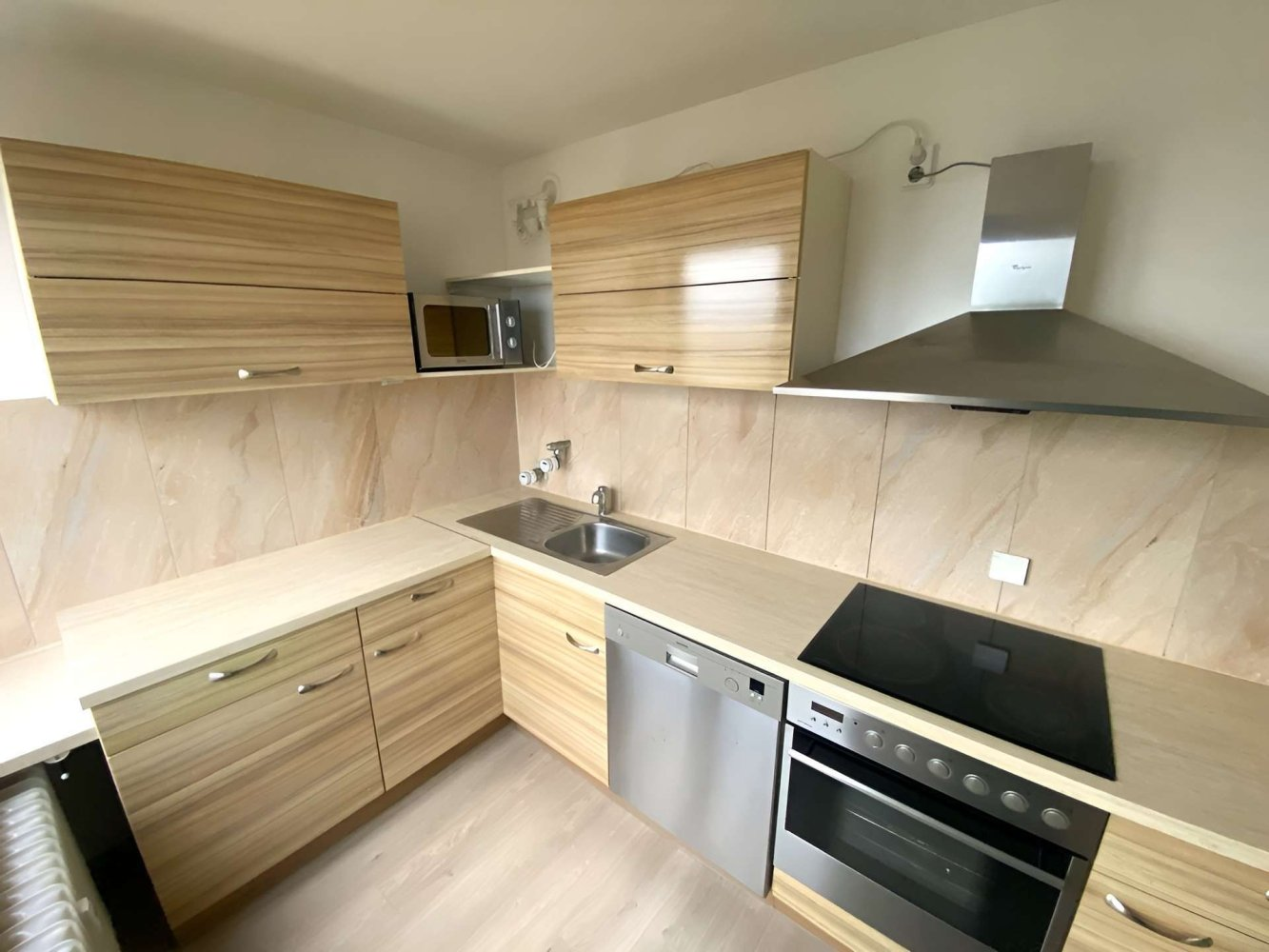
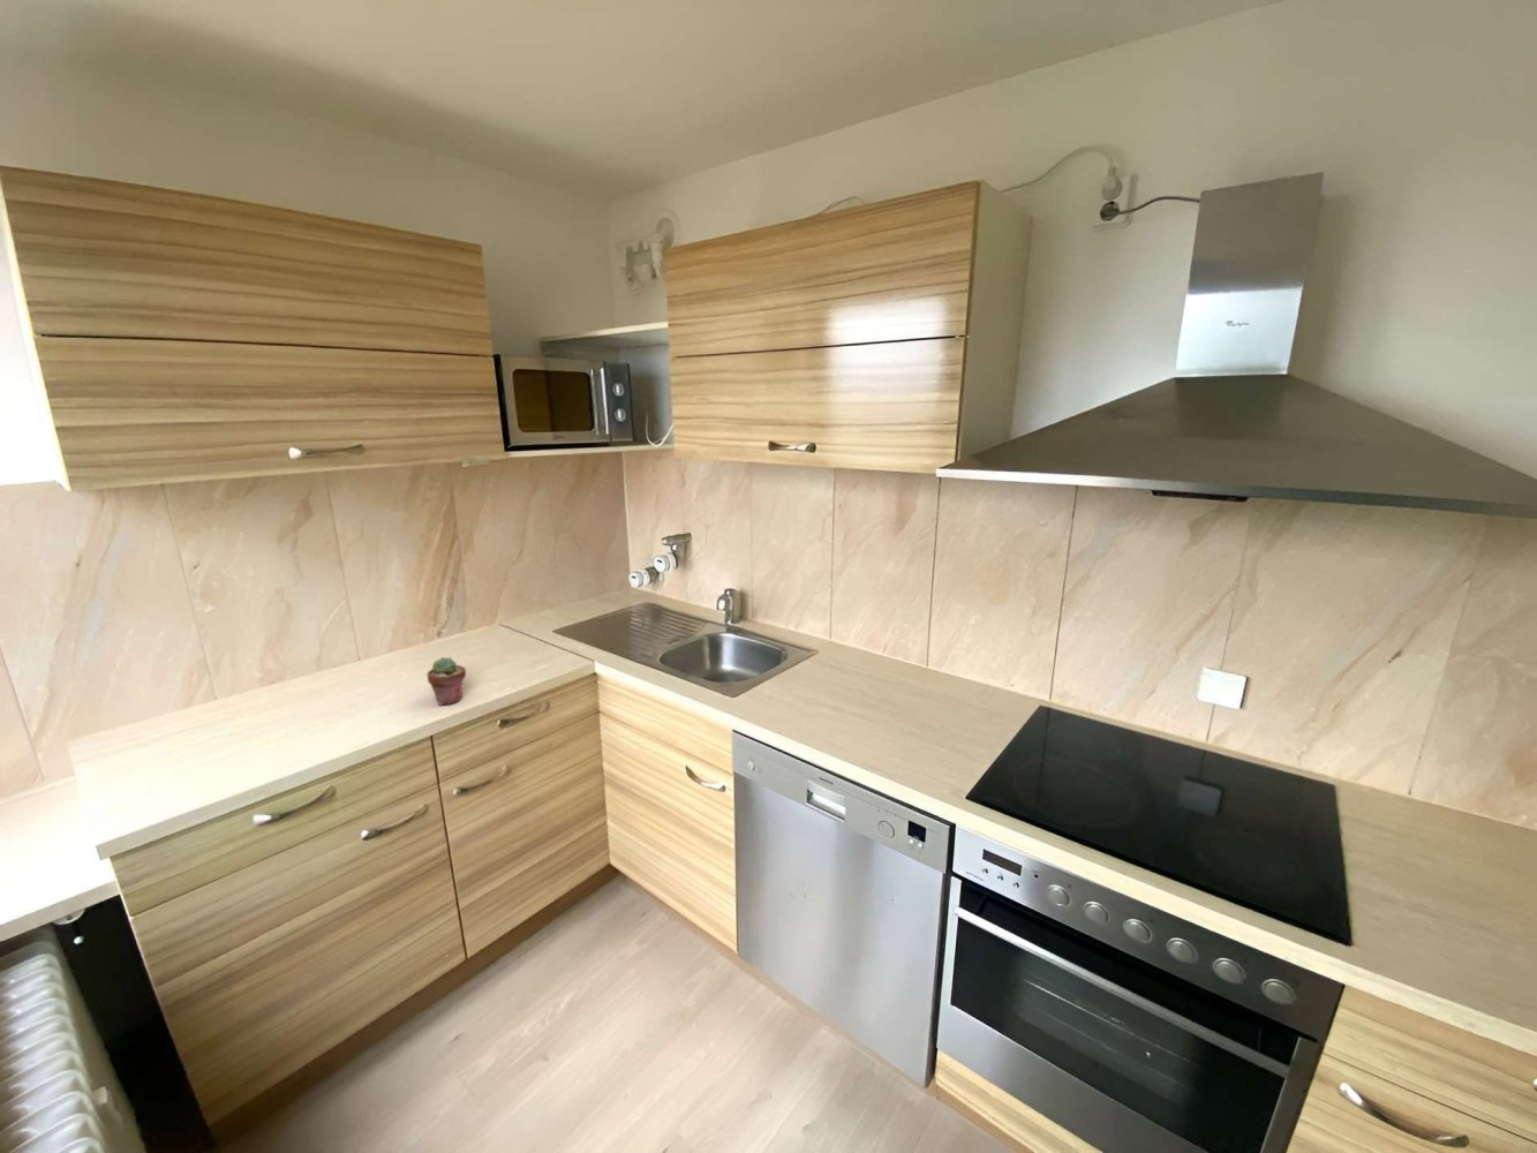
+ potted succulent [425,656,468,707]
